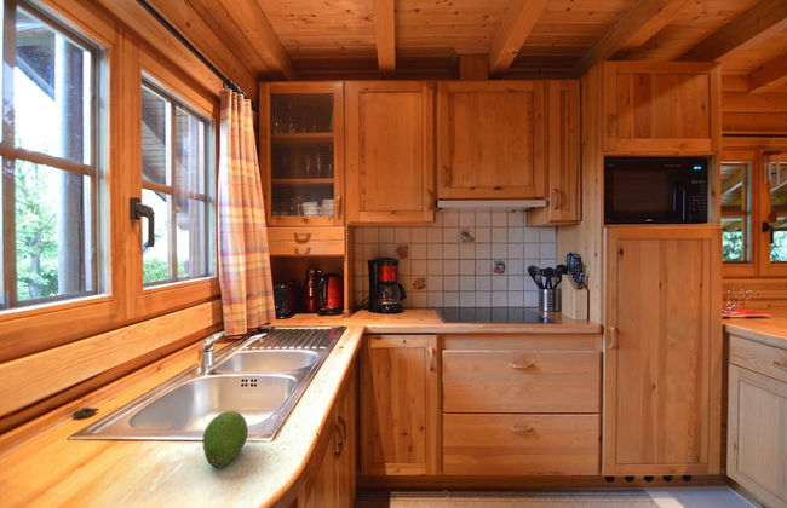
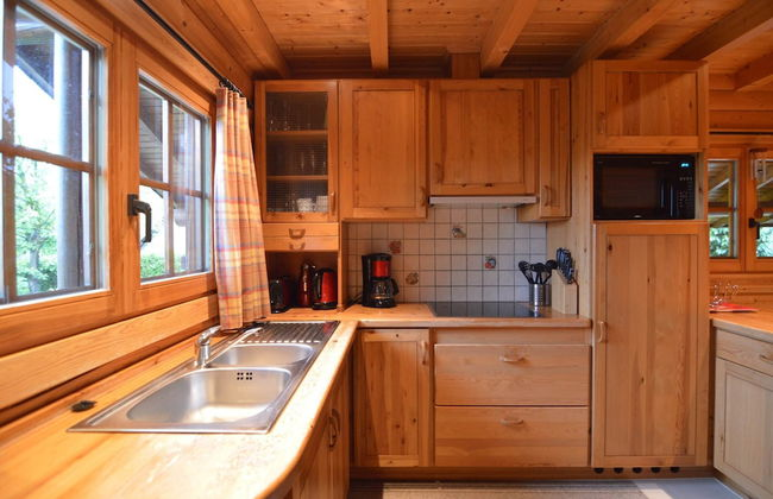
- fruit [202,410,249,468]
